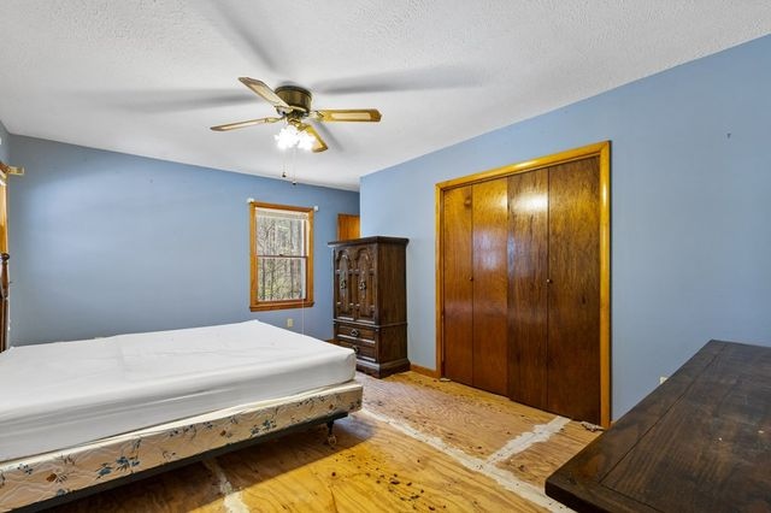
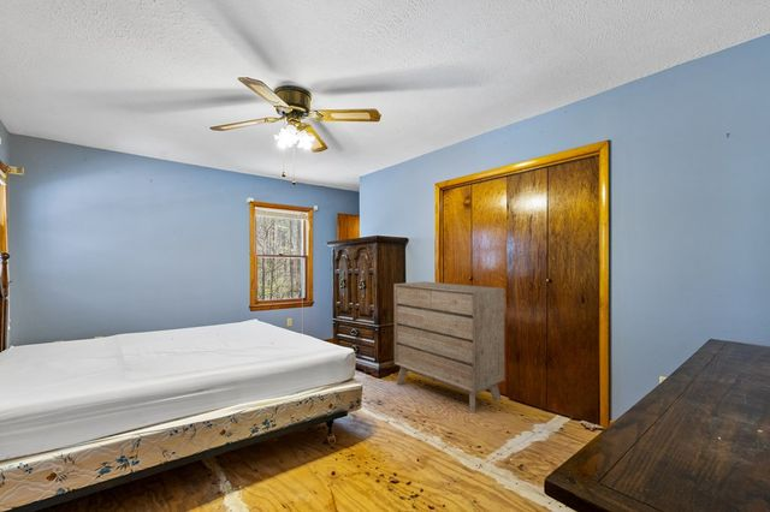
+ dresser [393,280,505,413]
